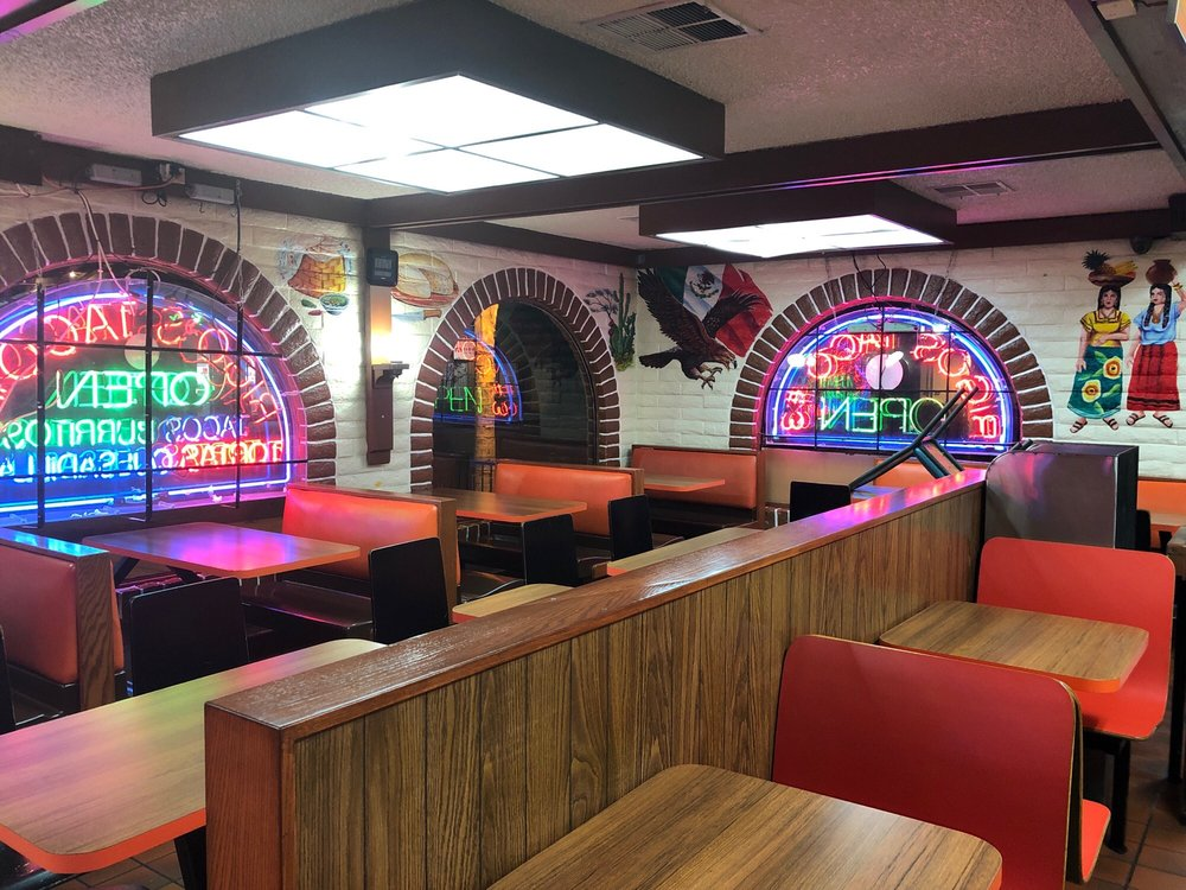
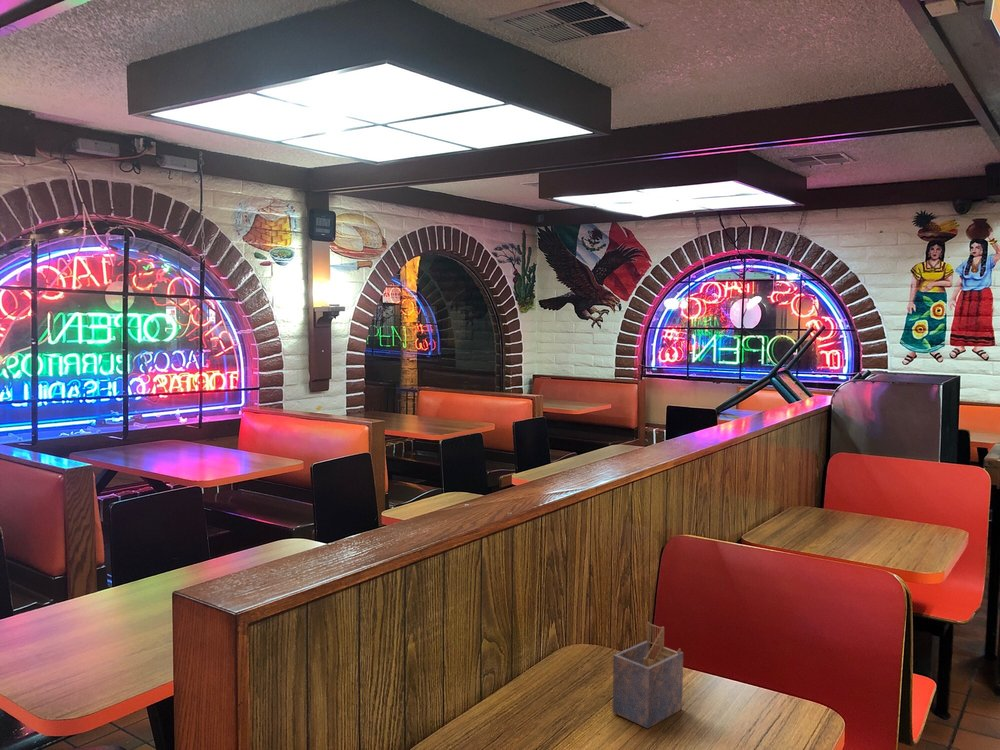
+ napkin holder [612,621,684,729]
